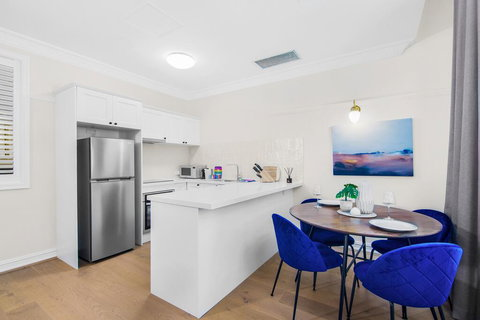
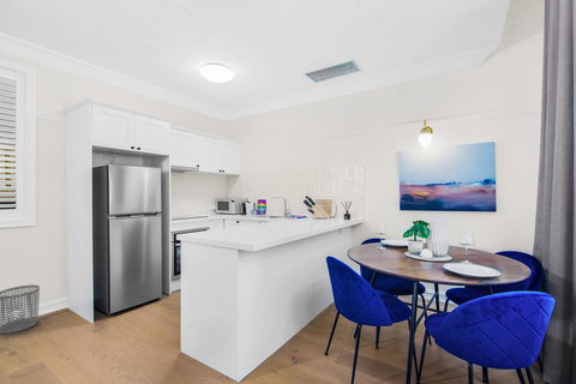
+ waste bin [0,284,41,335]
